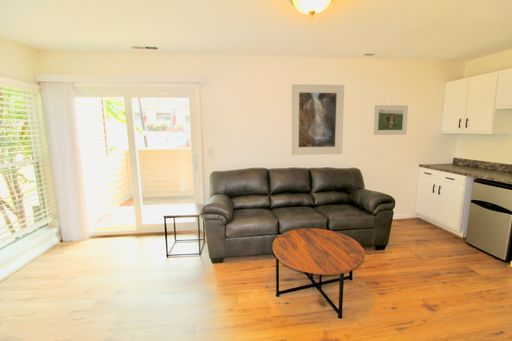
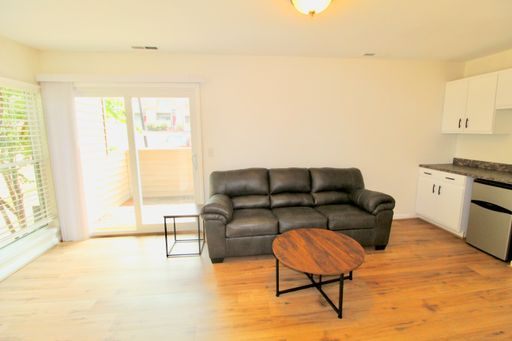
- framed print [372,104,409,136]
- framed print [290,83,345,156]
